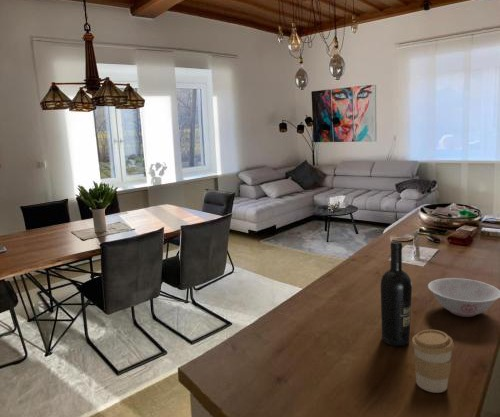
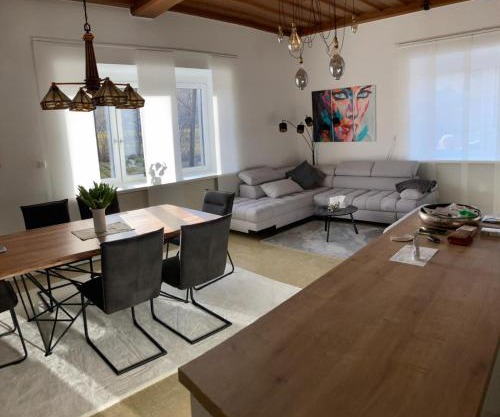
- wine bottle [380,240,413,347]
- bowl [427,277,500,318]
- coffee cup [411,329,455,394]
